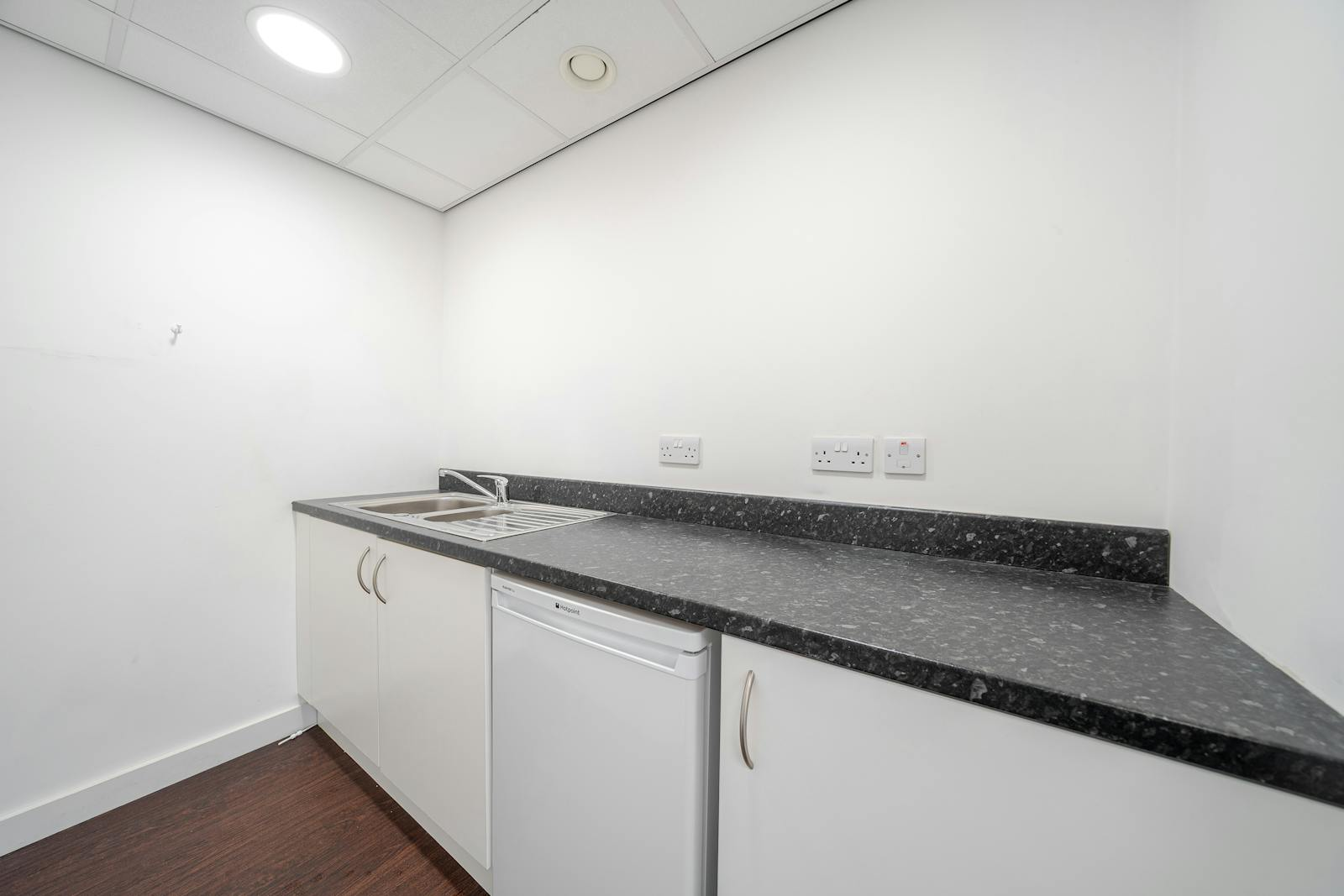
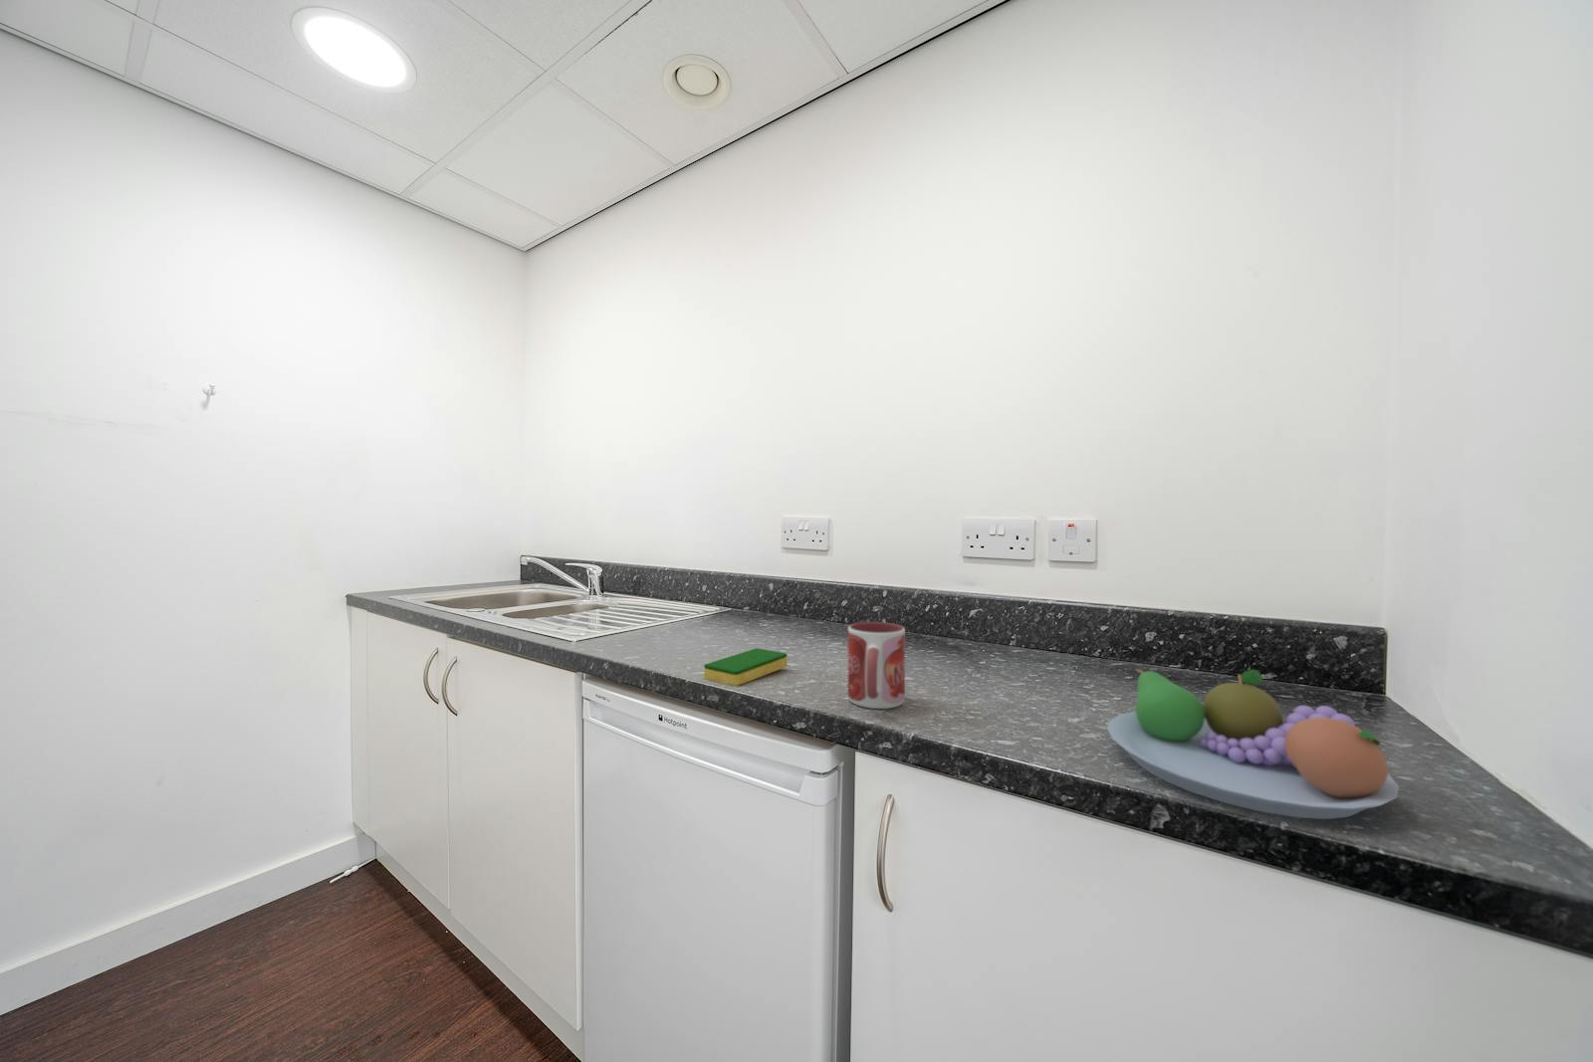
+ fruit bowl [1106,667,1400,820]
+ mug [847,621,906,710]
+ dish sponge [703,647,787,686]
